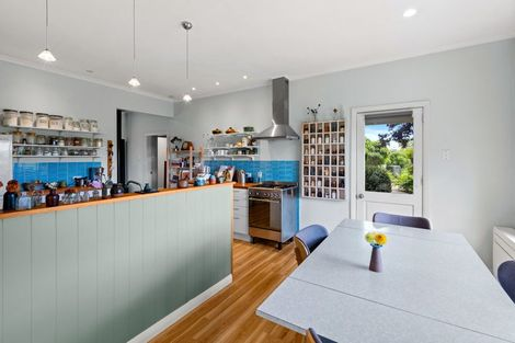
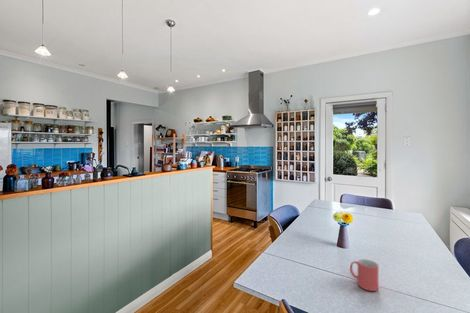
+ mug [349,258,379,292]
